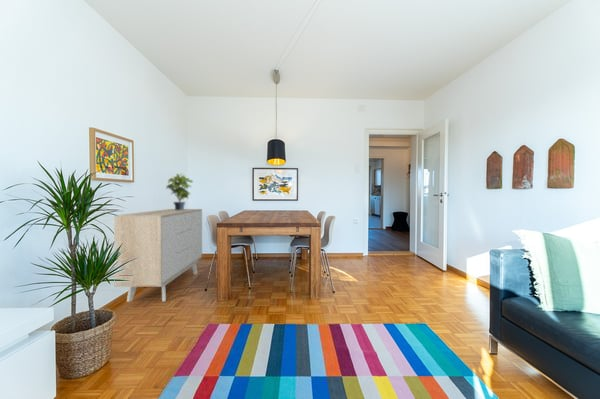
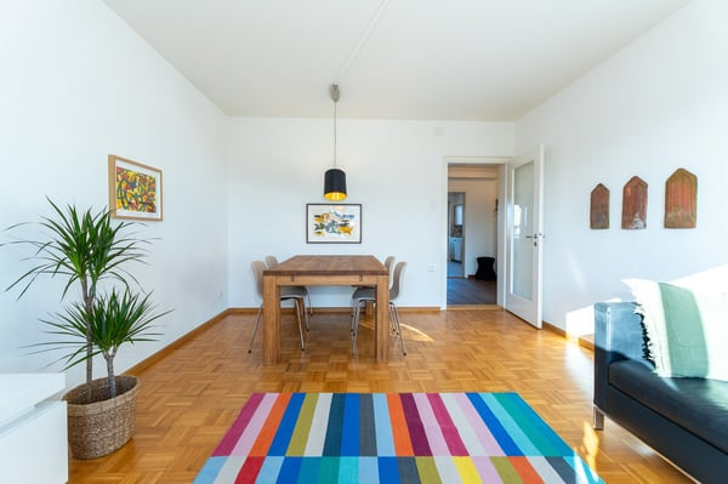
- potted plant [165,172,194,210]
- sideboard [113,208,203,303]
